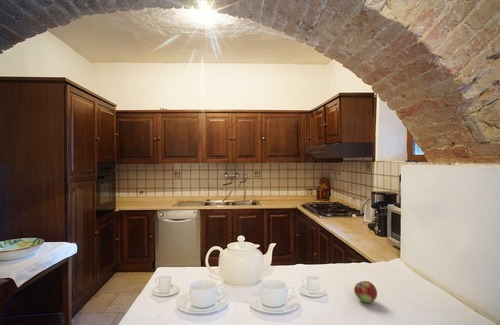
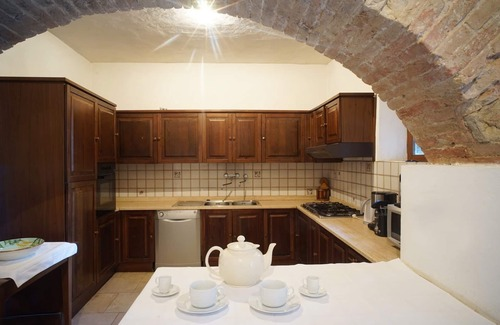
- fruit [353,280,378,304]
